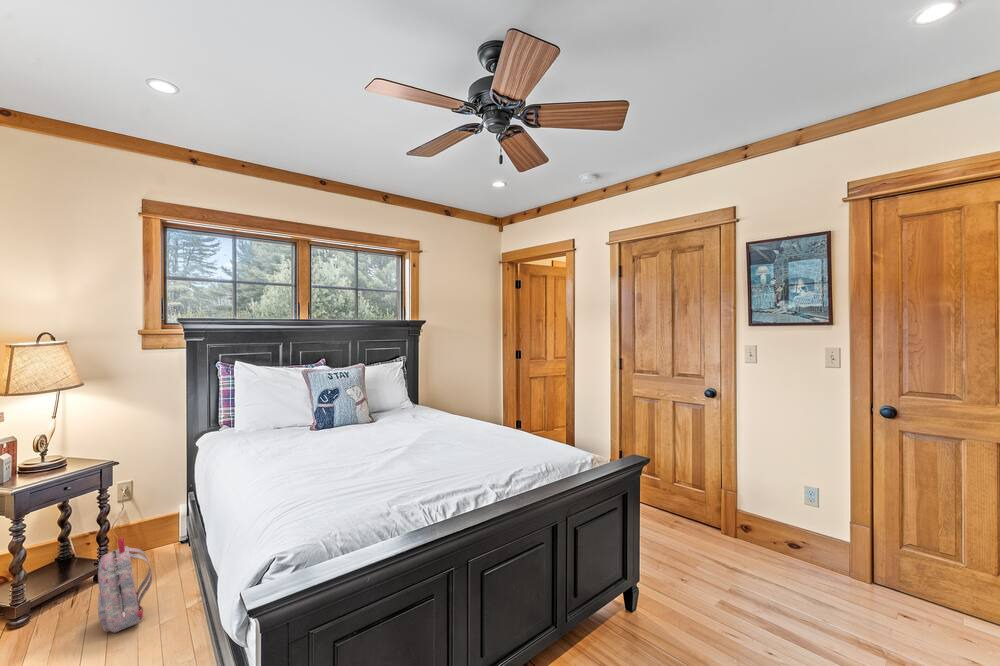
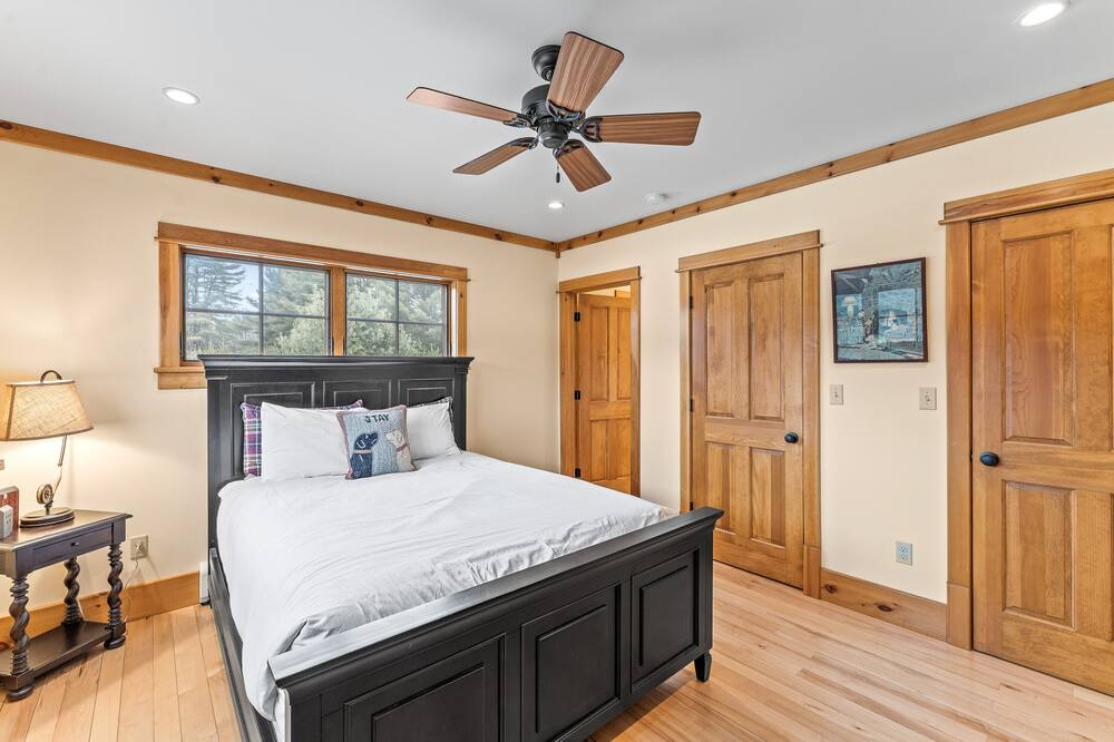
- backpack [97,536,153,634]
